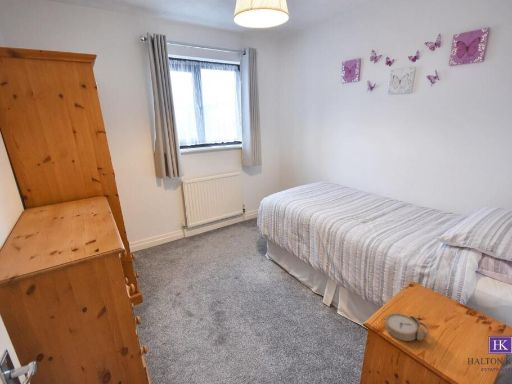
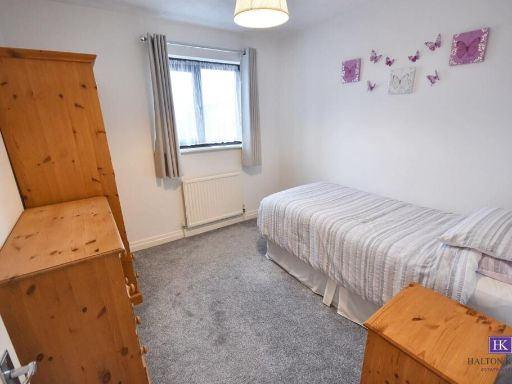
- alarm clock [382,312,430,342]
